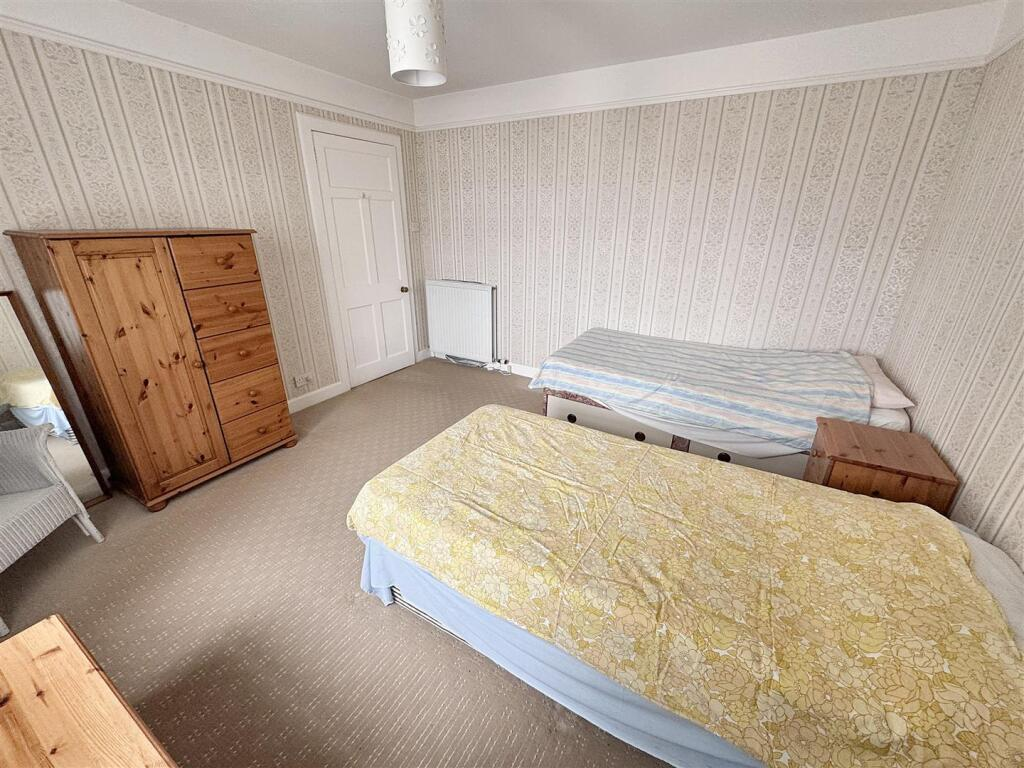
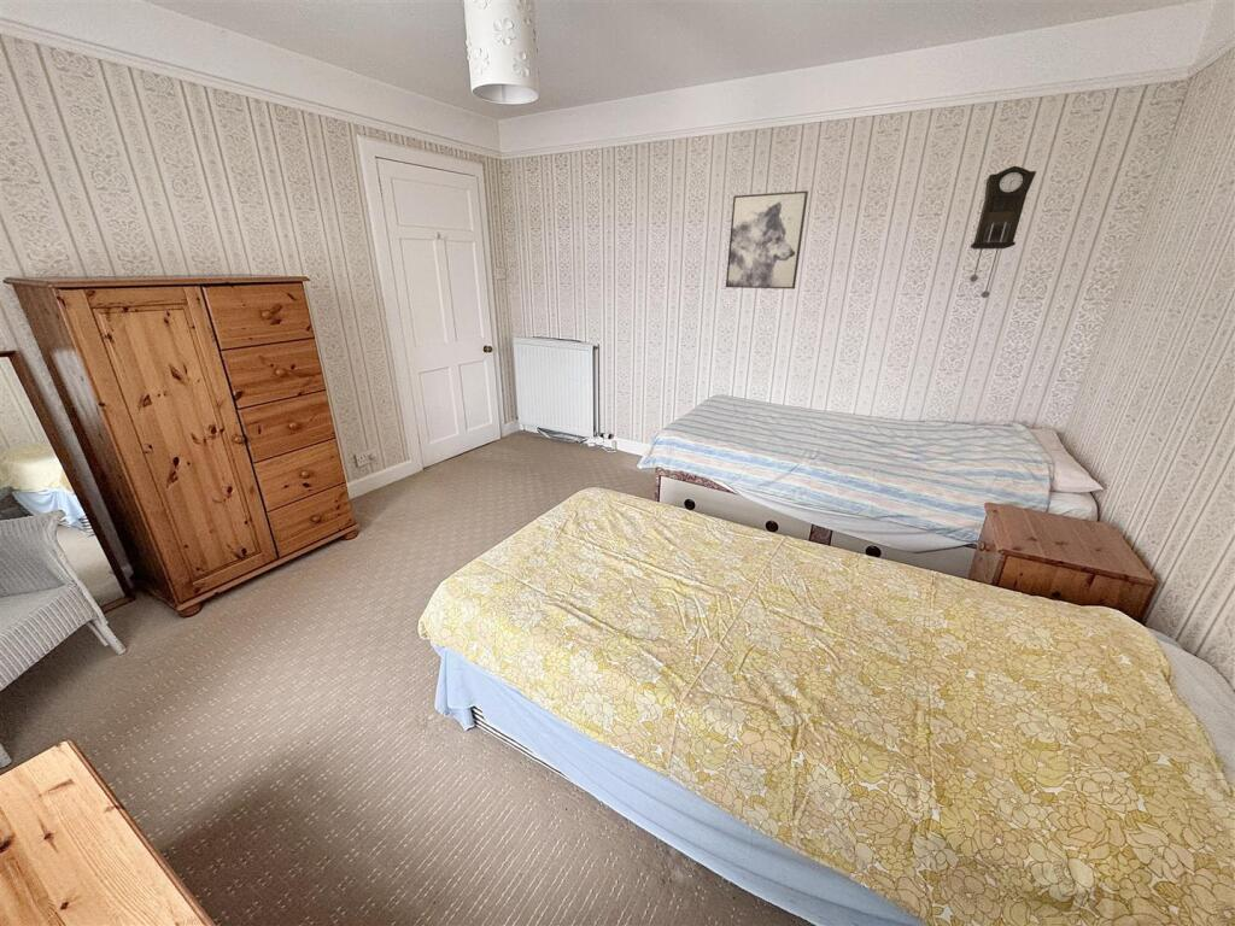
+ wall art [725,189,809,289]
+ pendulum clock [968,165,1037,299]
